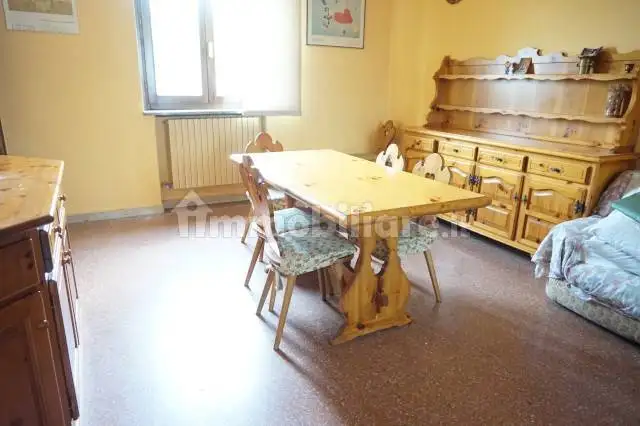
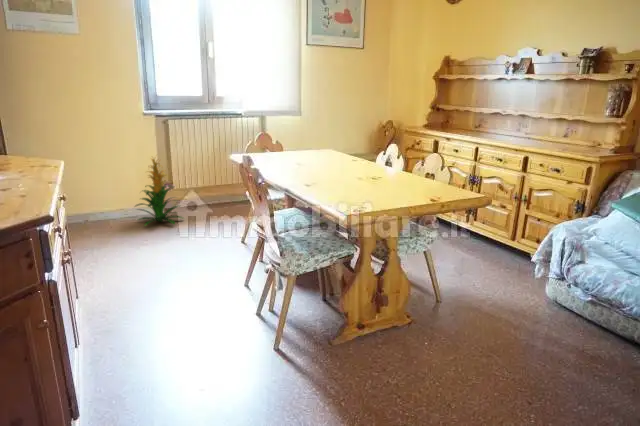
+ indoor plant [133,155,186,227]
